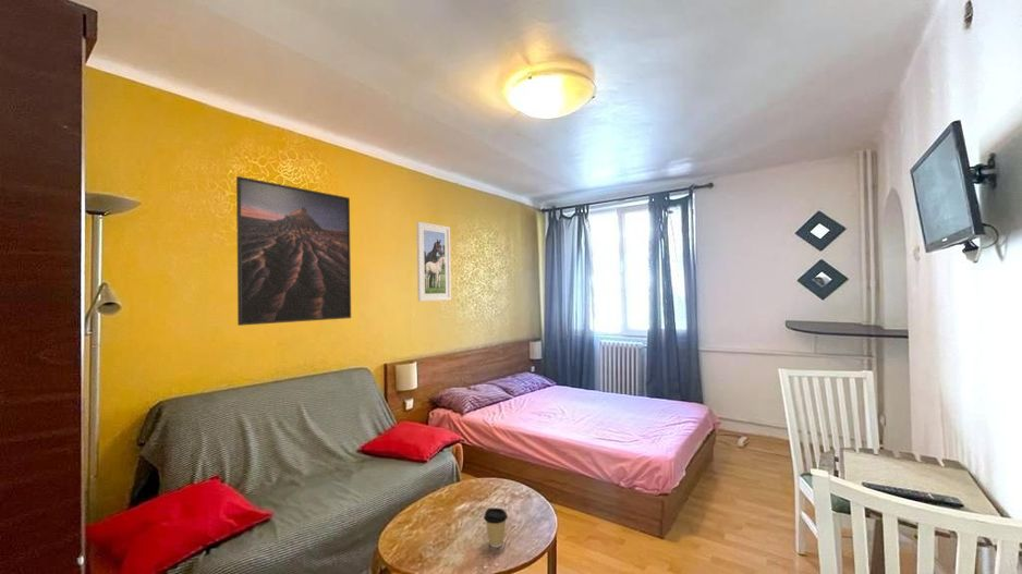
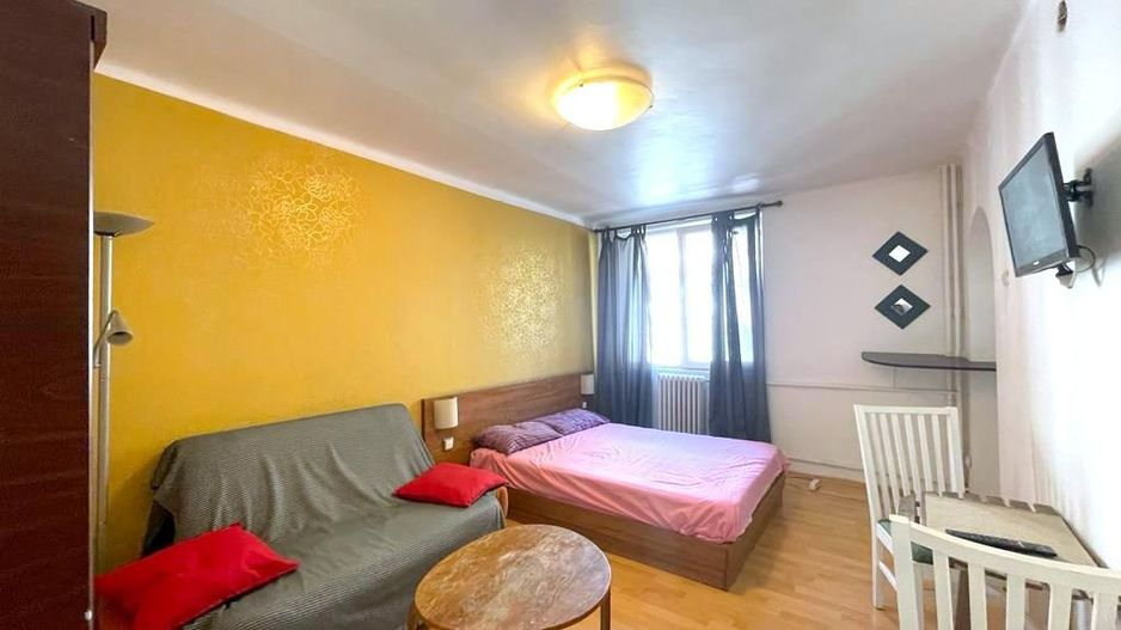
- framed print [415,221,452,303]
- coffee cup [483,506,509,549]
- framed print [235,175,352,327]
